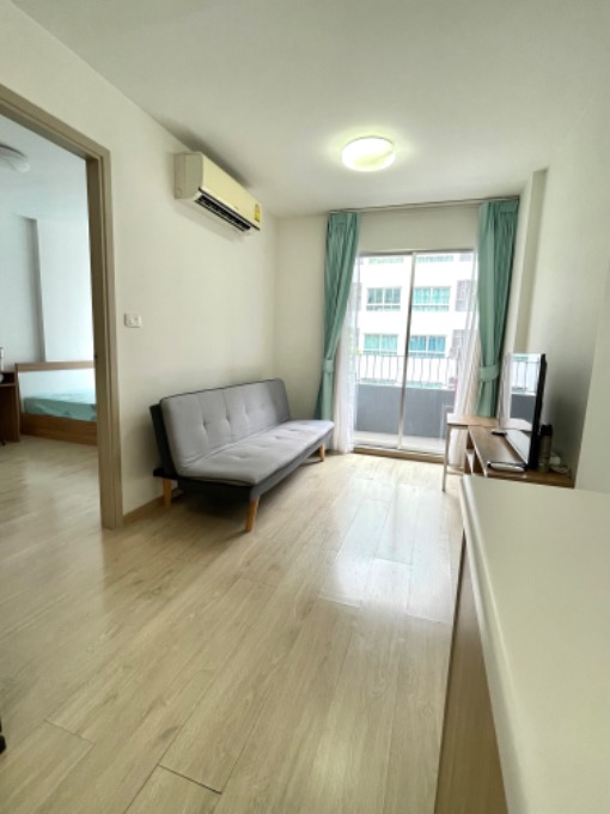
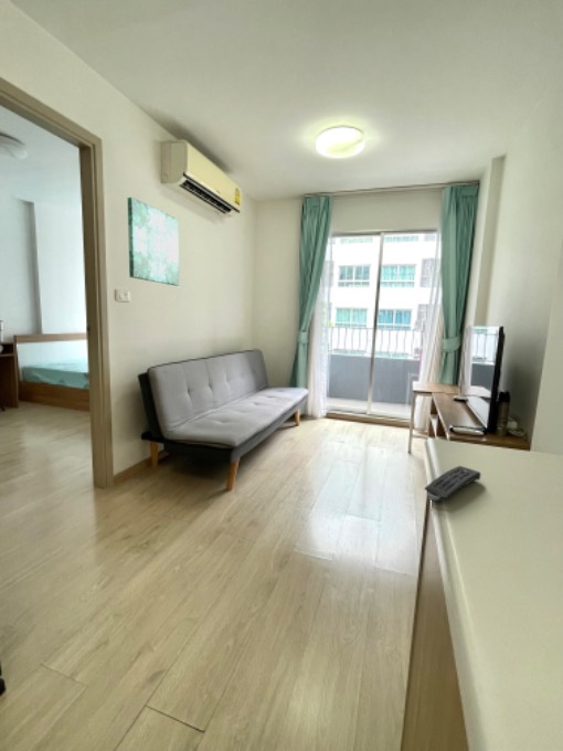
+ remote control [424,465,482,501]
+ wall art [127,197,180,287]
